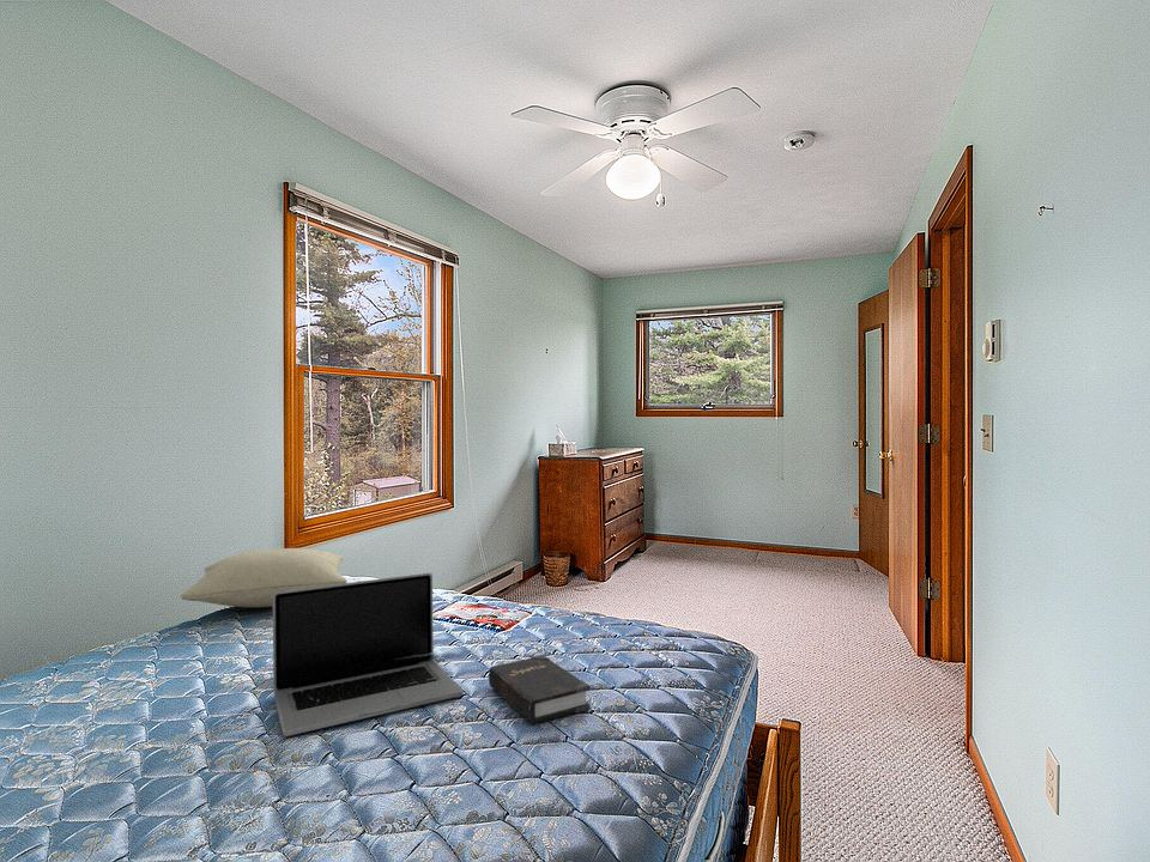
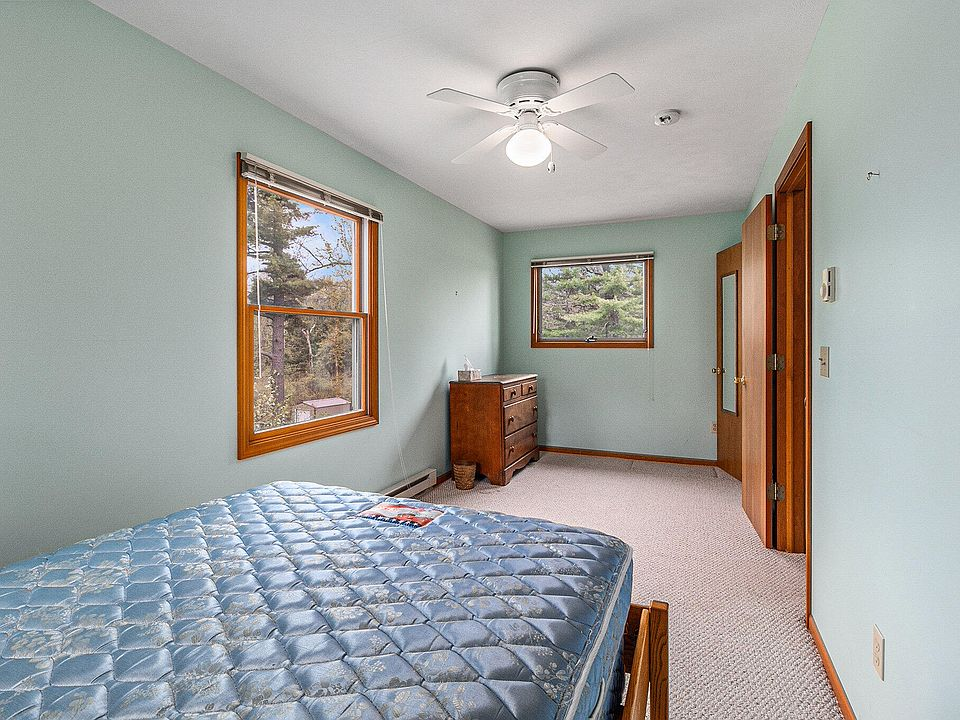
- pillow [180,547,349,608]
- hardback book [488,654,591,724]
- laptop [272,572,464,737]
